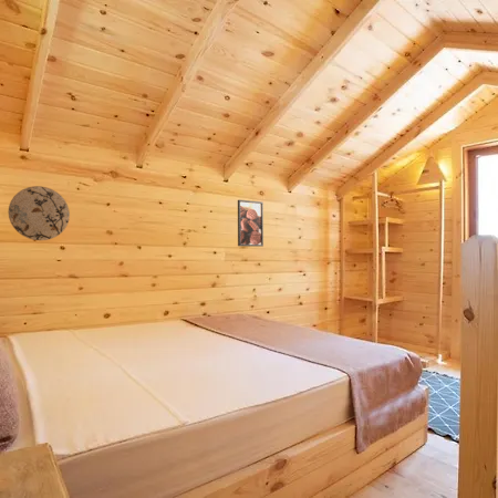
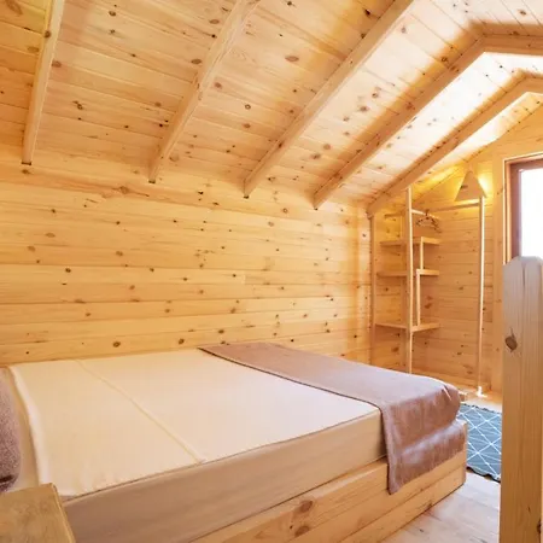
- decorative plate [7,185,71,241]
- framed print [237,199,264,248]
